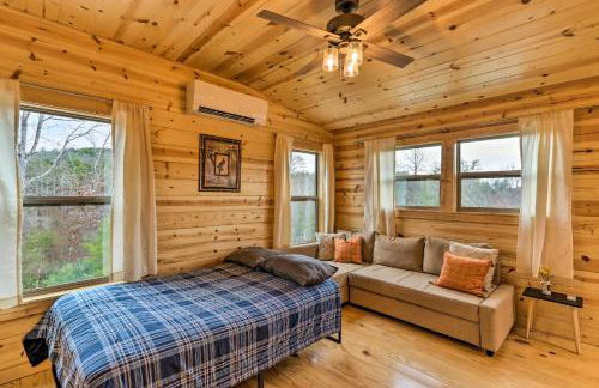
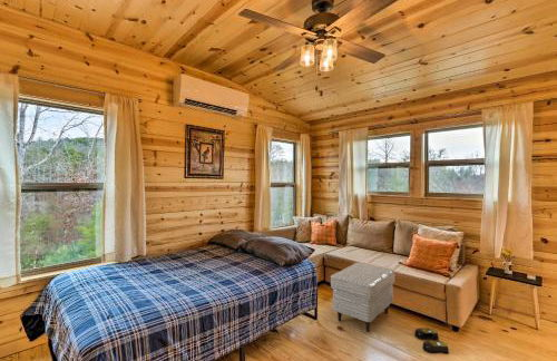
+ footstool [330,262,395,333]
+ slippers [413,326,450,355]
